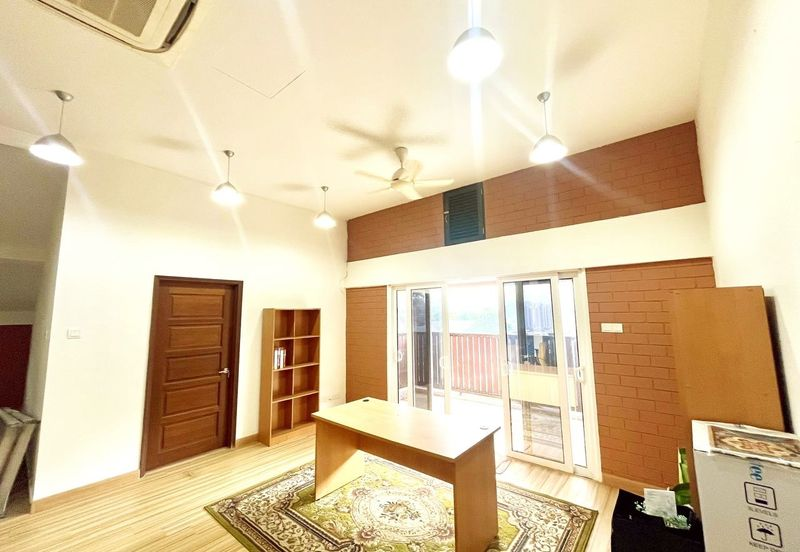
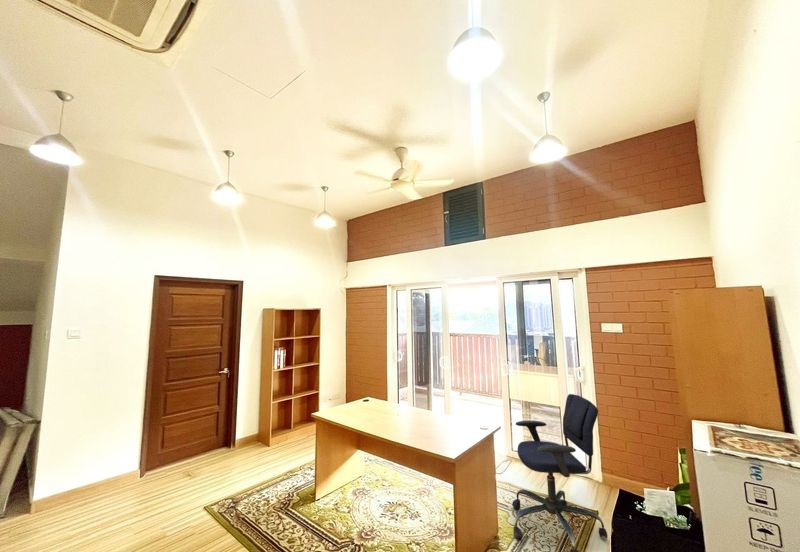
+ office chair [511,393,608,552]
